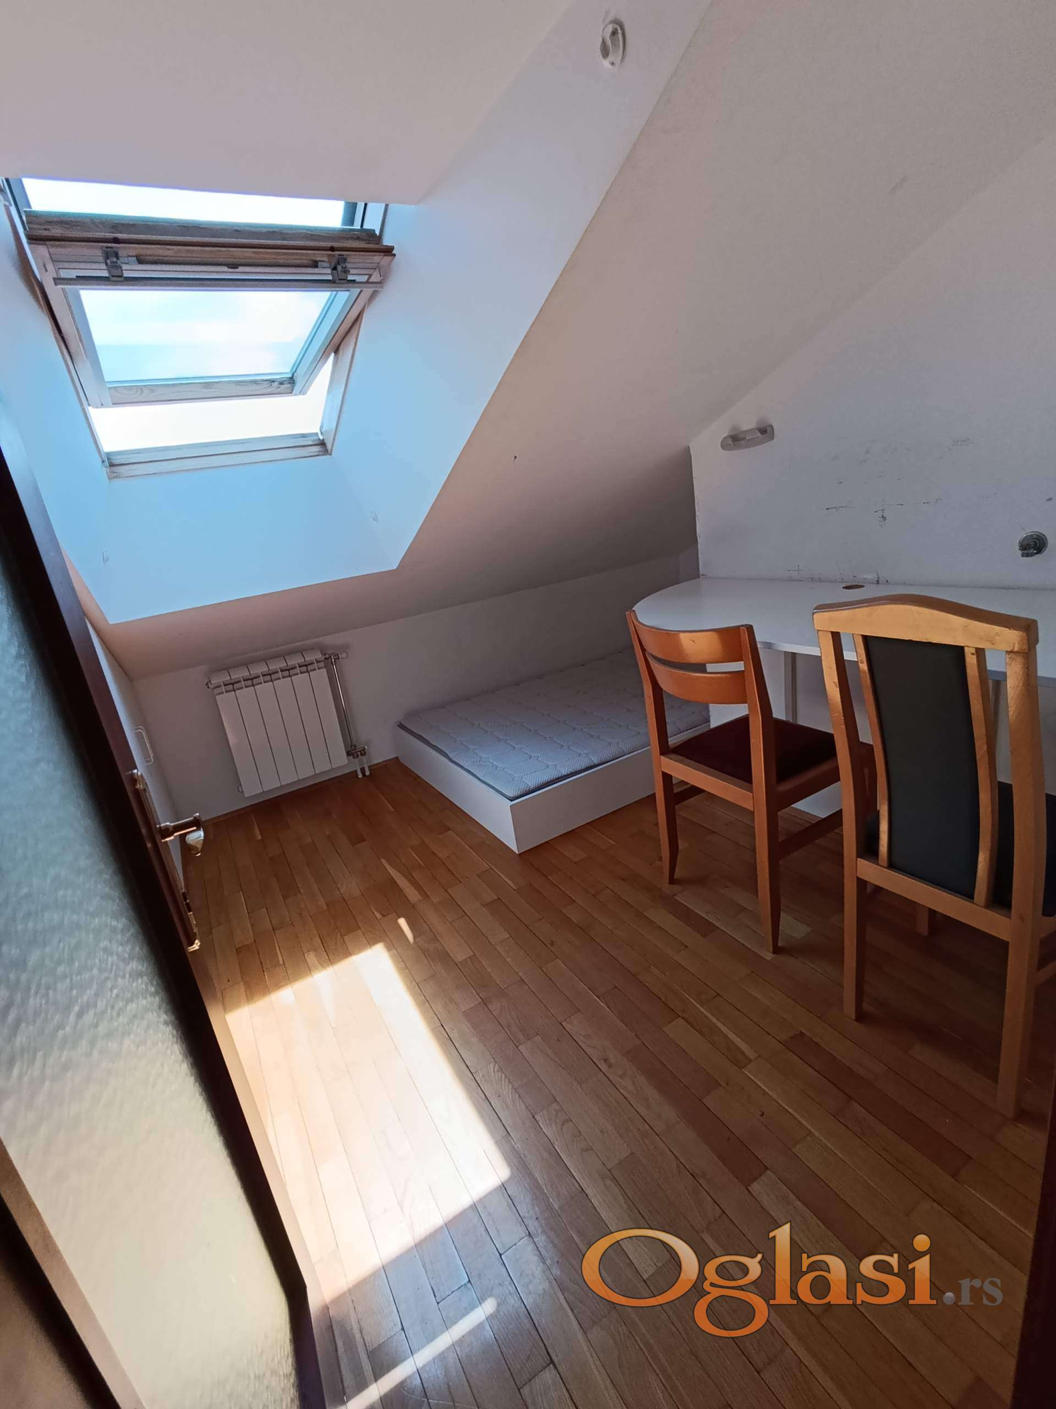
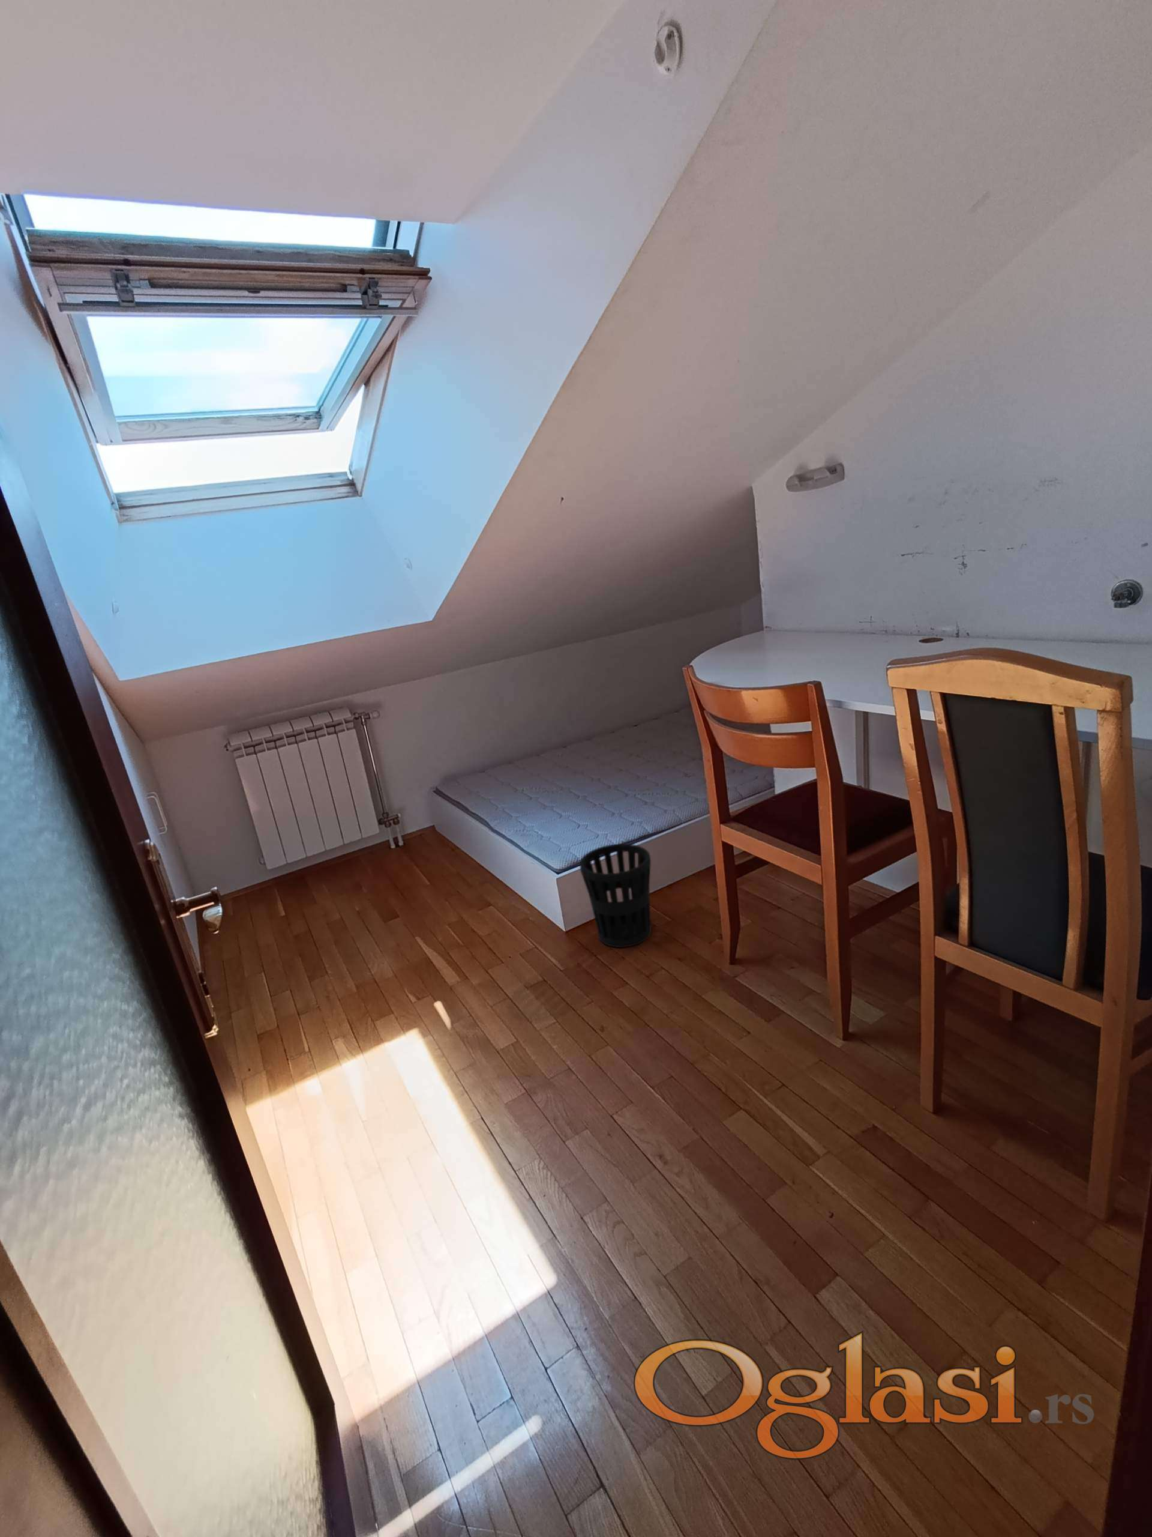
+ wastebasket [578,844,652,948]
